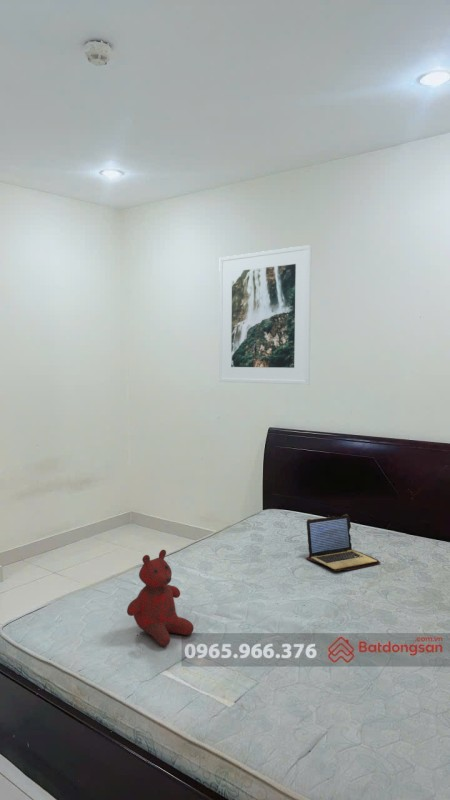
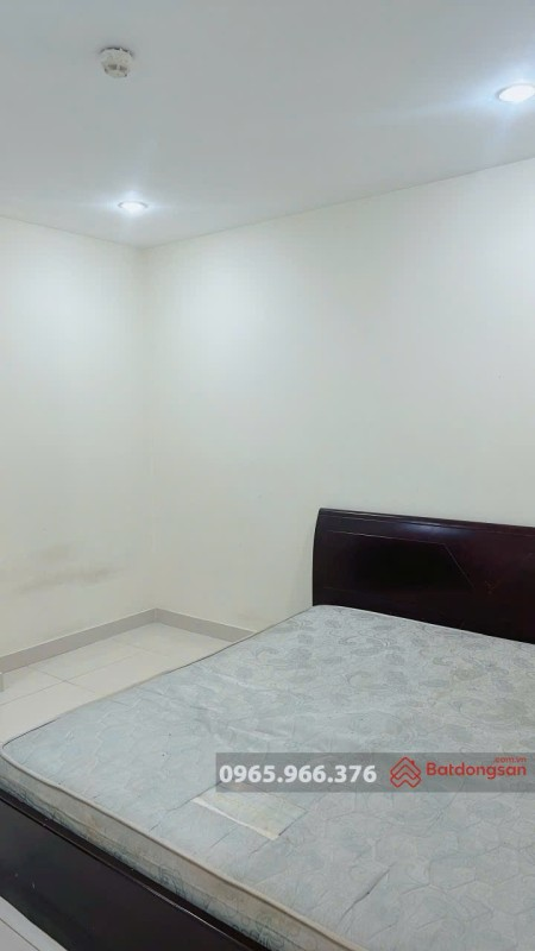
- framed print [218,244,313,386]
- teddy bear [126,549,194,647]
- laptop [305,513,381,572]
